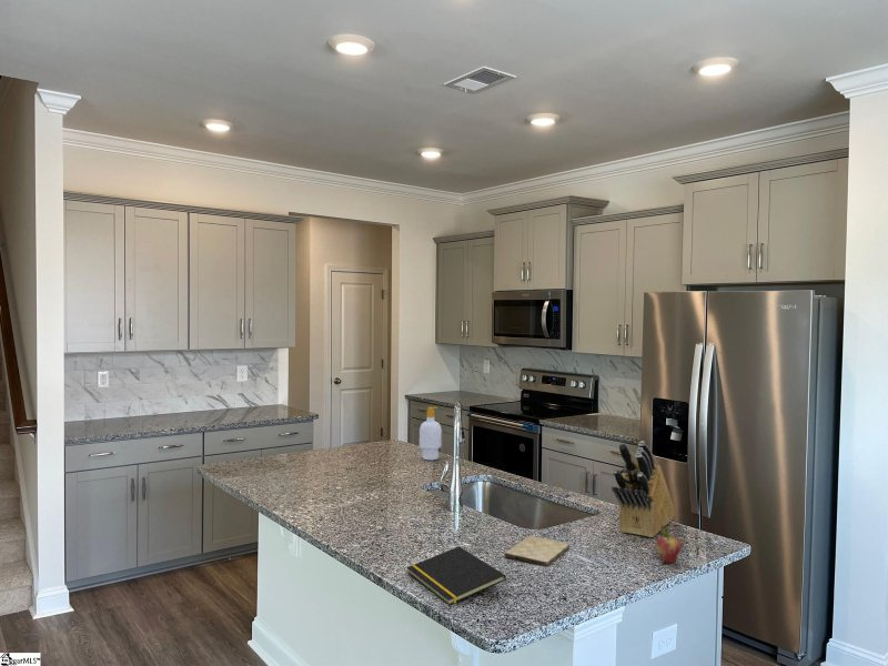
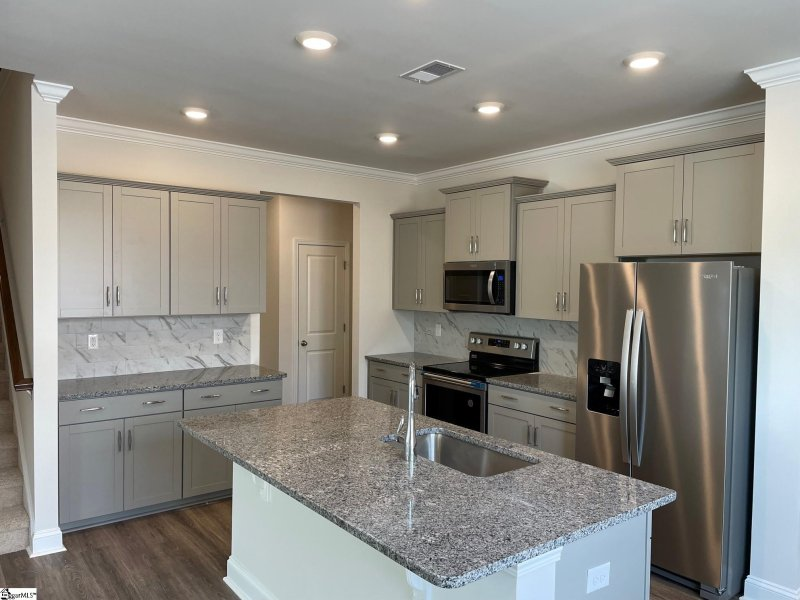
- notepad [406,545,507,606]
- cutting board [504,535,571,567]
- fruit [655,525,683,564]
- knife block [610,440,676,538]
- soap bottle [418,406,443,461]
